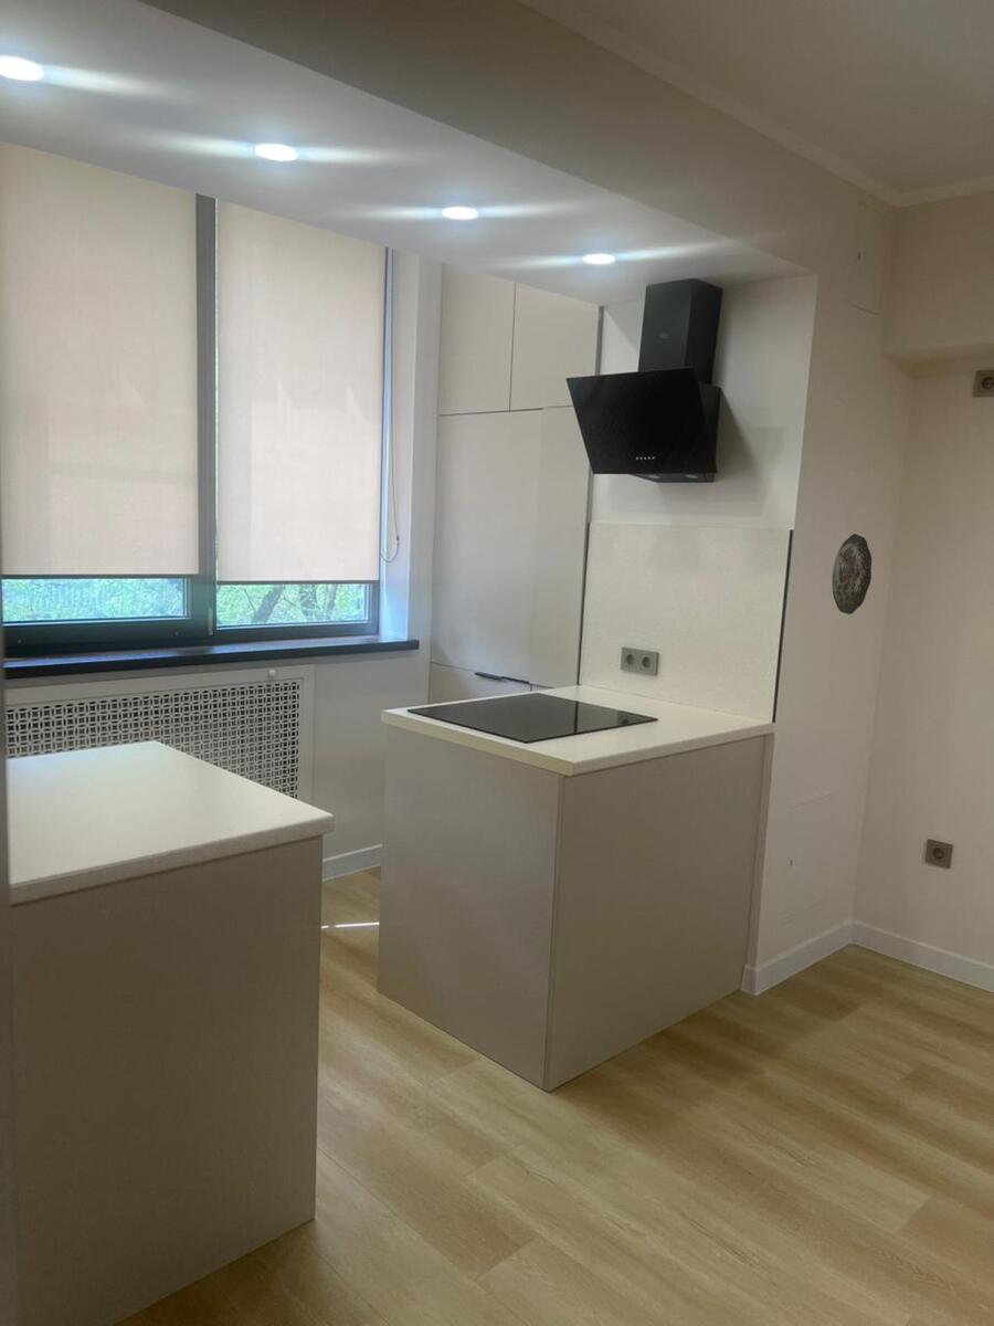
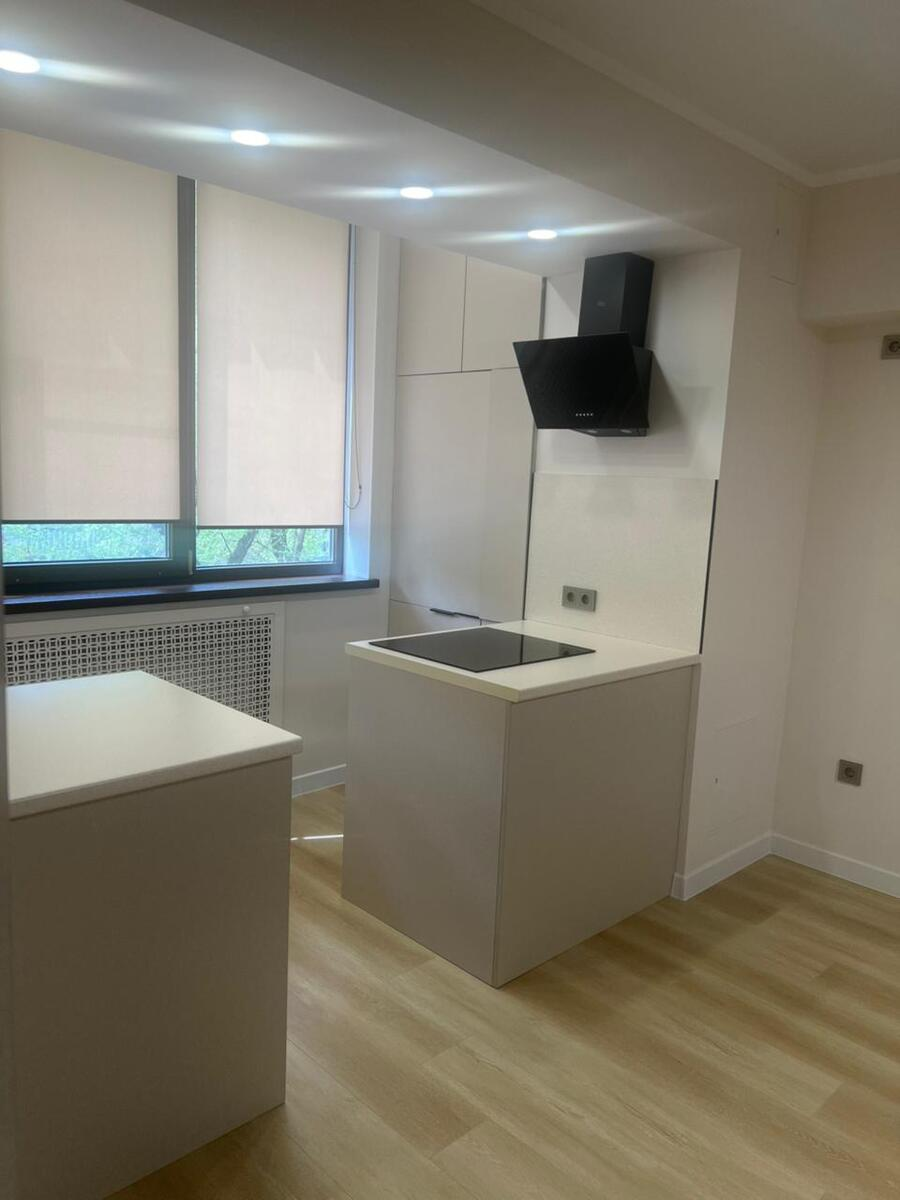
- decorative plate [831,533,873,615]
